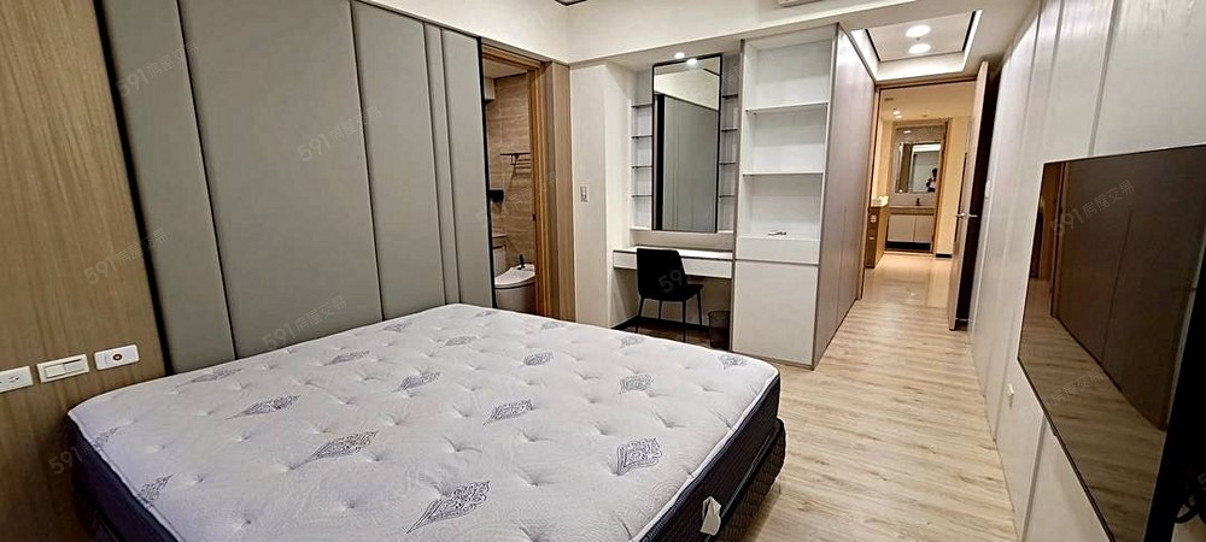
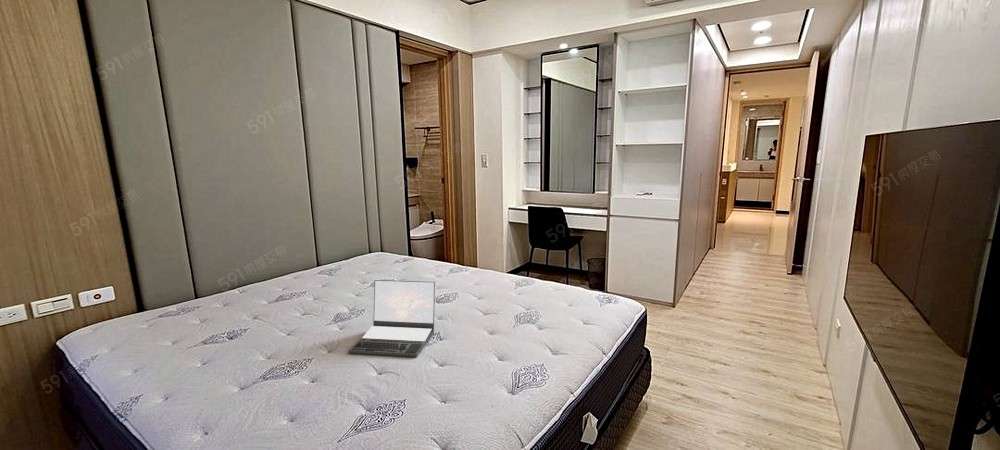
+ laptop [347,279,436,358]
